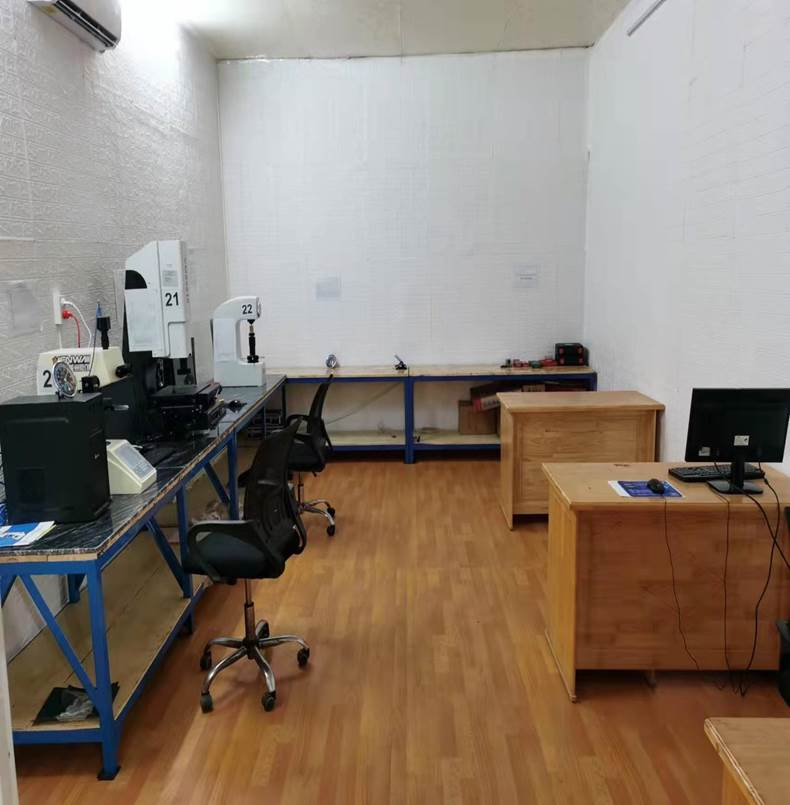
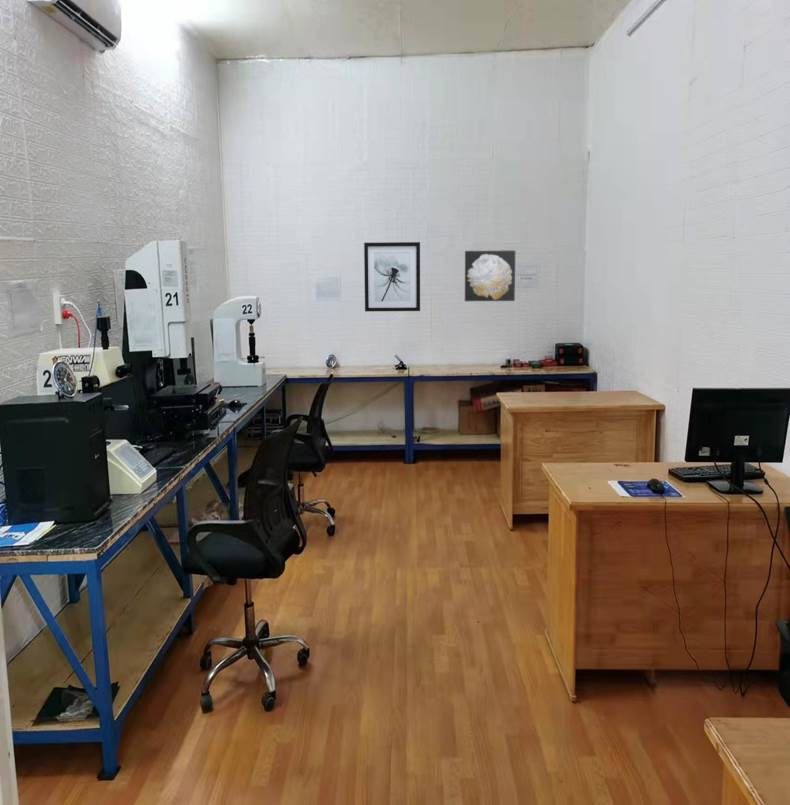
+ wall art [464,249,516,302]
+ wall art [363,241,421,312]
